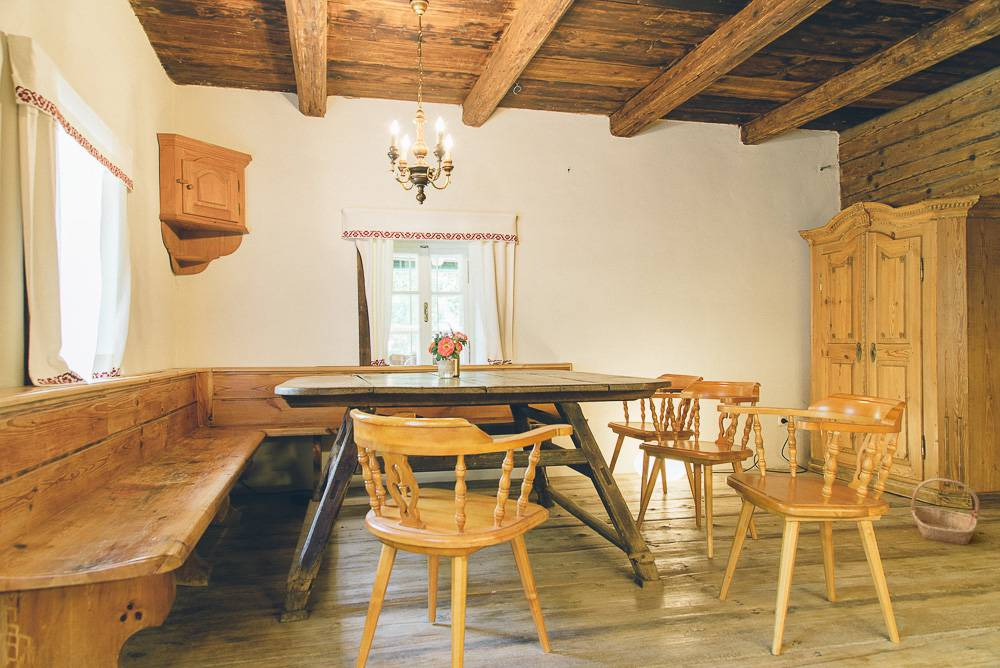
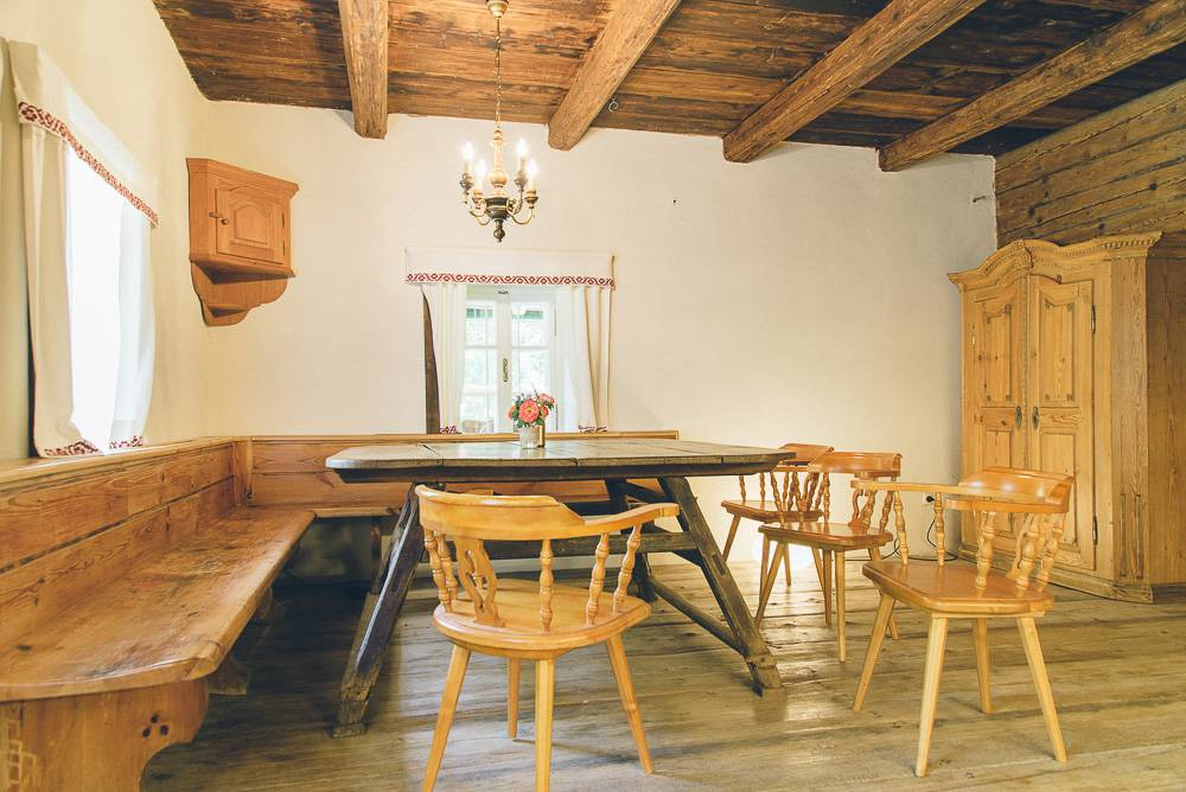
- basket [910,477,981,545]
